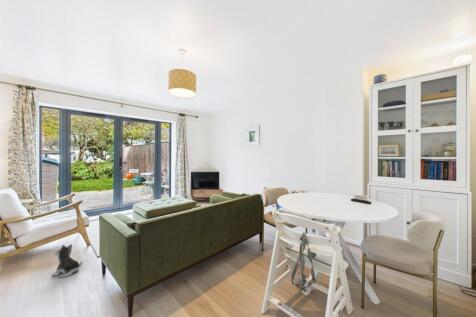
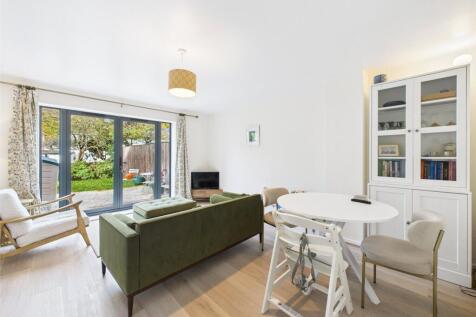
- plush toy [51,243,83,279]
